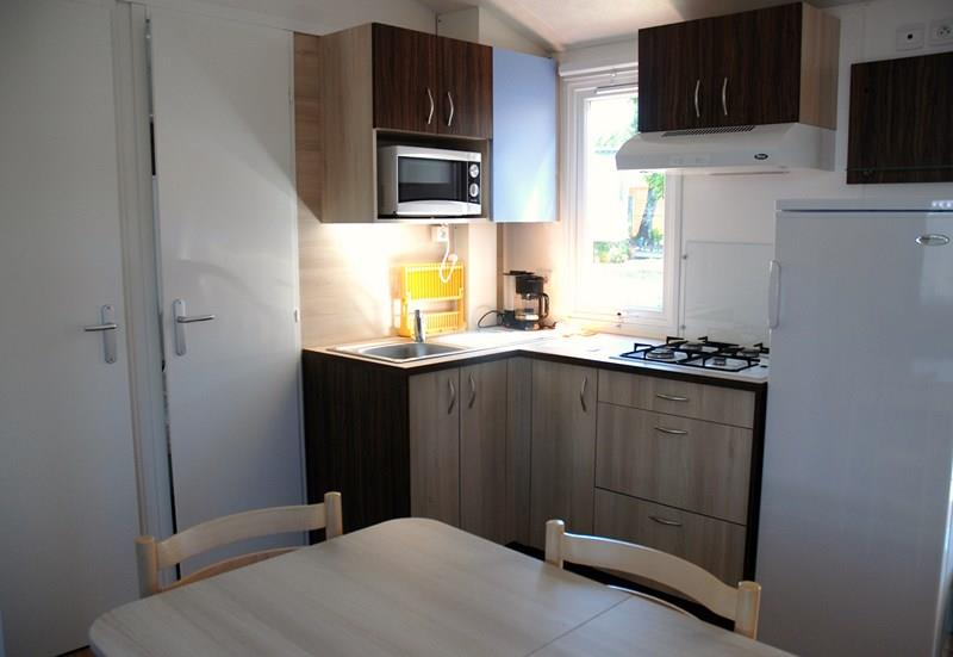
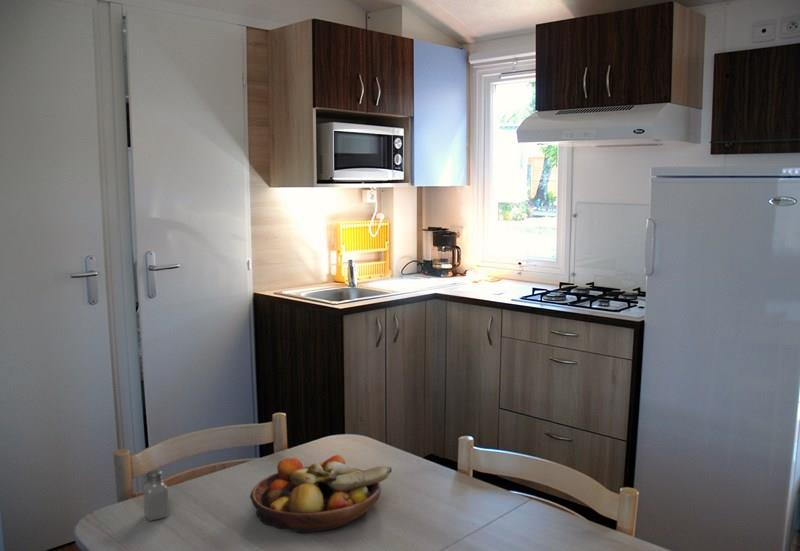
+ saltshaker [142,469,170,522]
+ fruit bowl [249,454,393,533]
